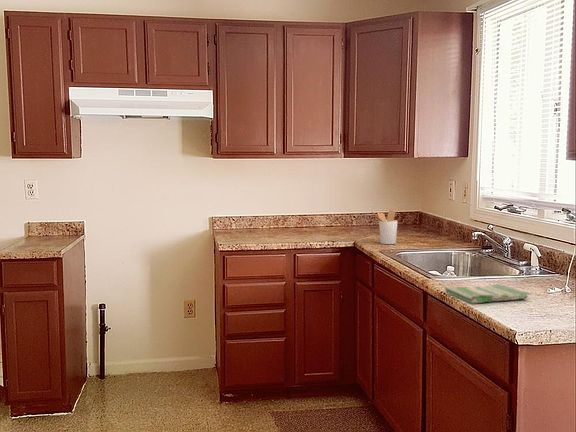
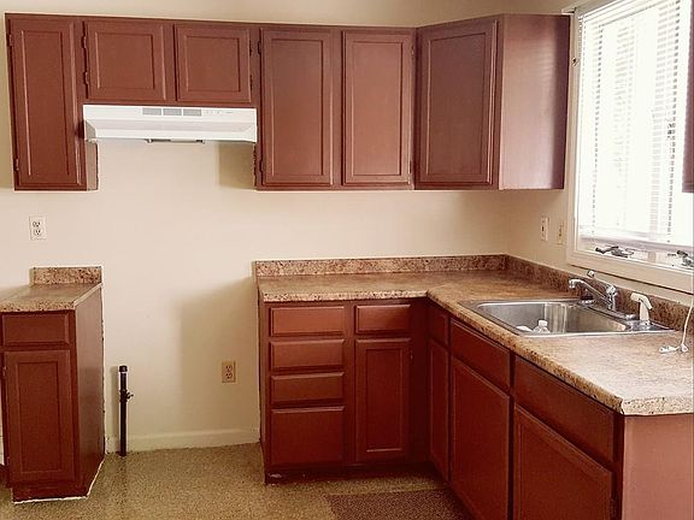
- utensil holder [371,209,398,245]
- dish towel [443,283,530,305]
